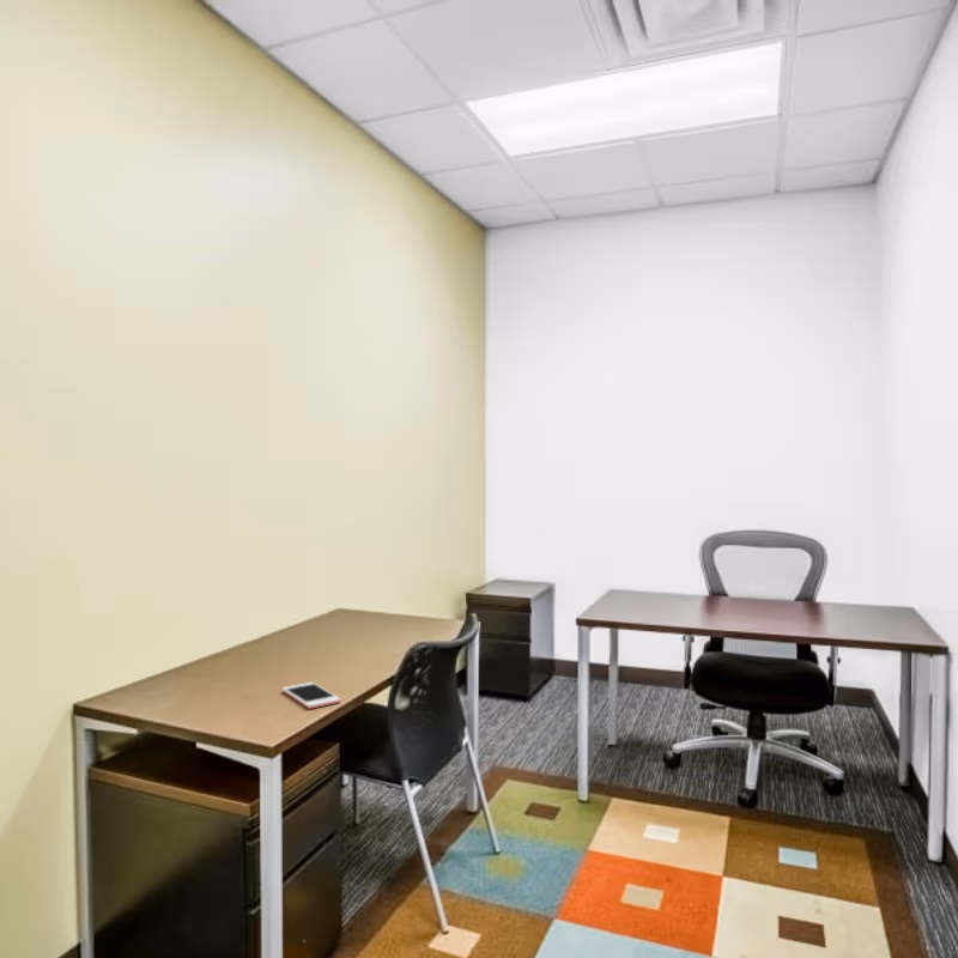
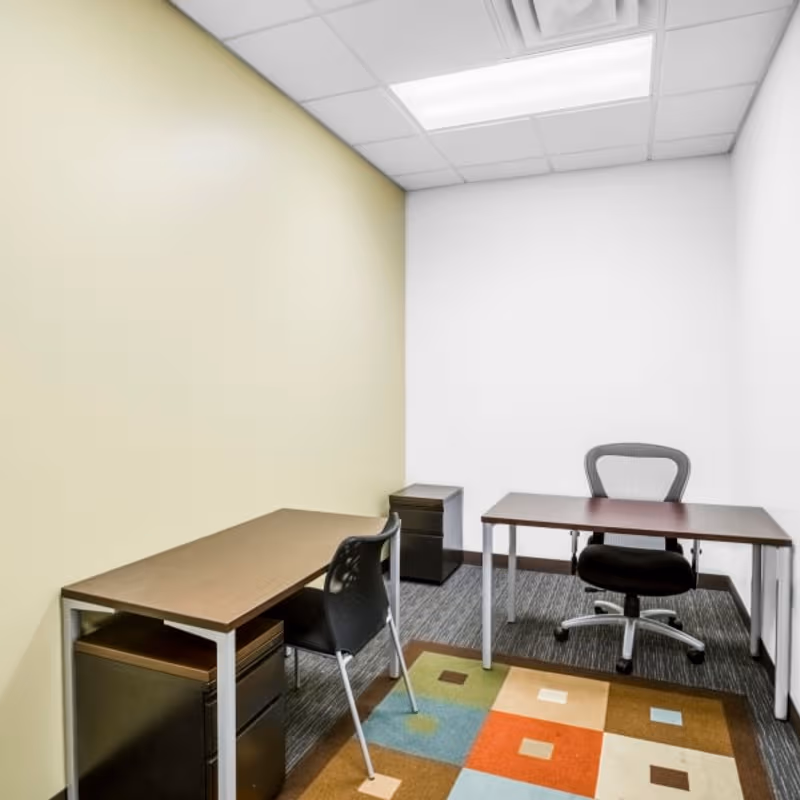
- cell phone [281,681,341,710]
